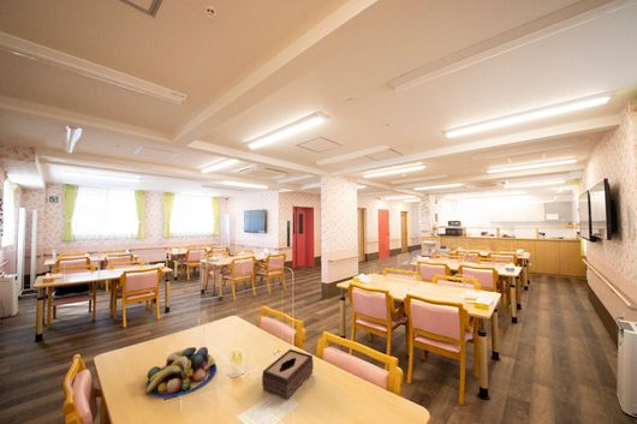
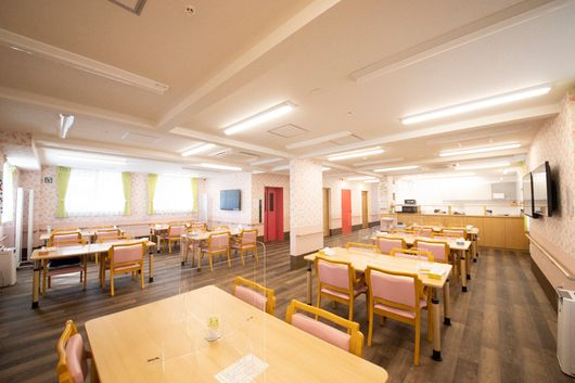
- fruit bowl [145,346,218,399]
- tissue box [261,348,315,401]
